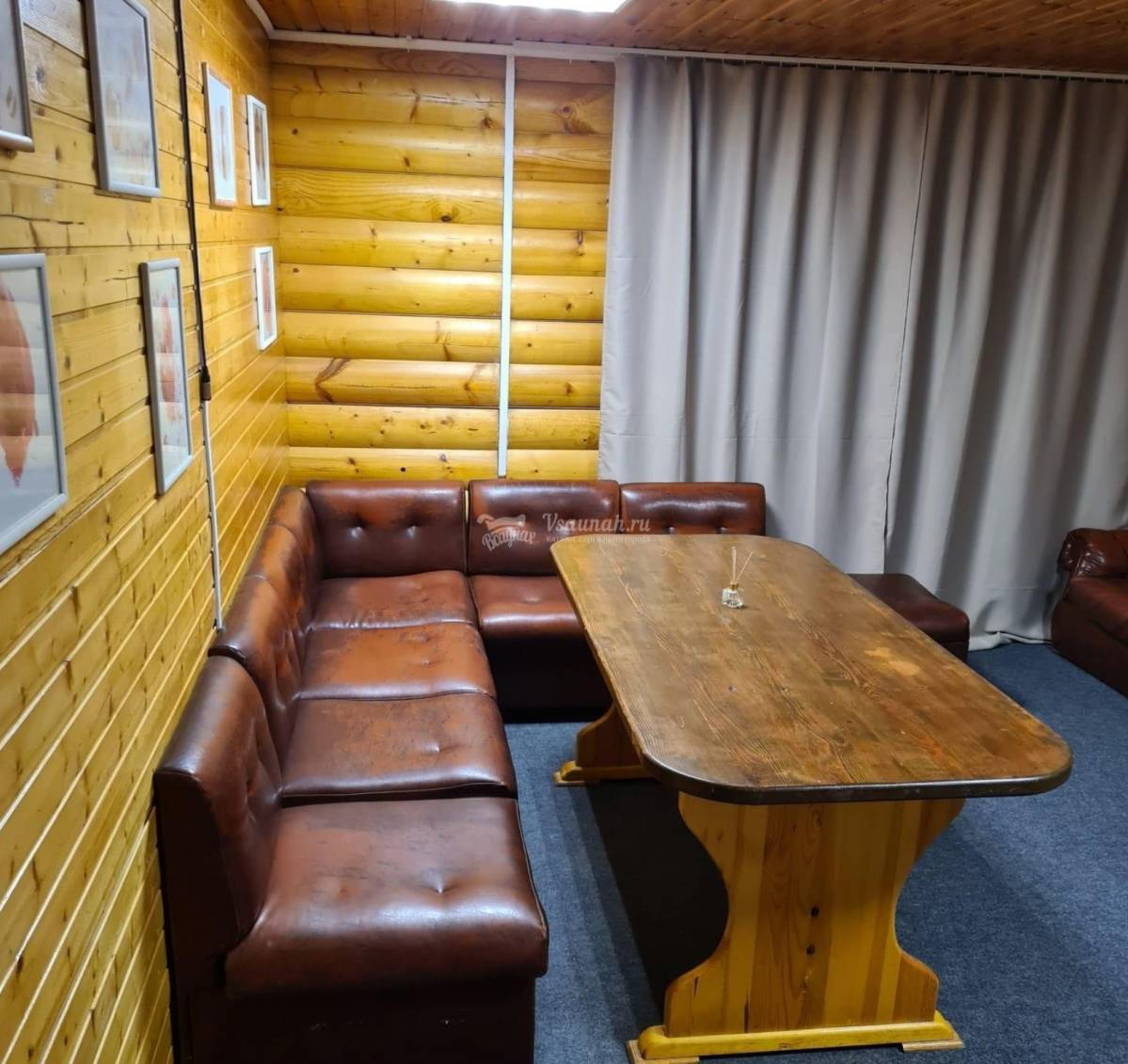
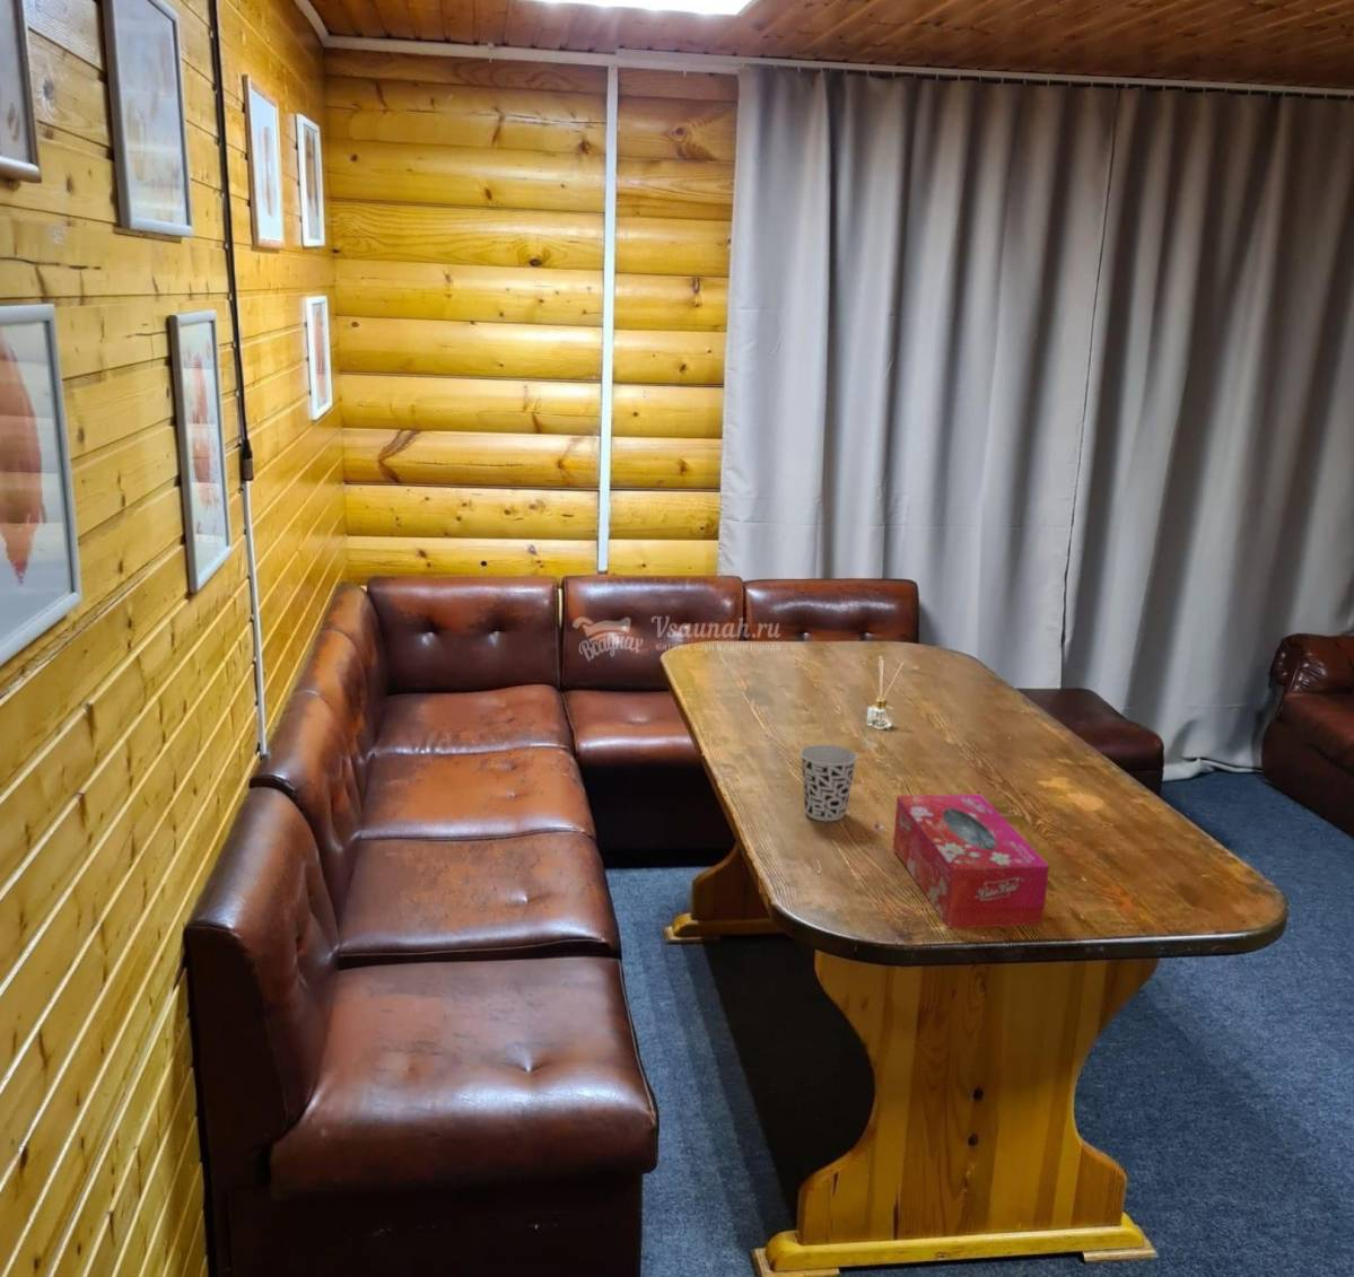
+ tissue box [892,792,1050,929]
+ cup [799,744,858,822]
